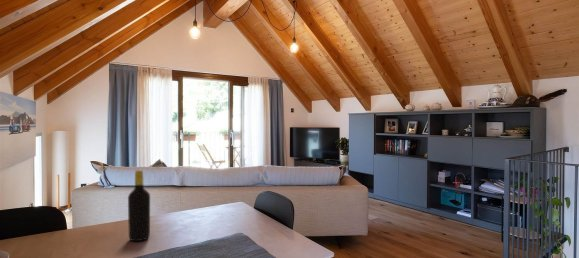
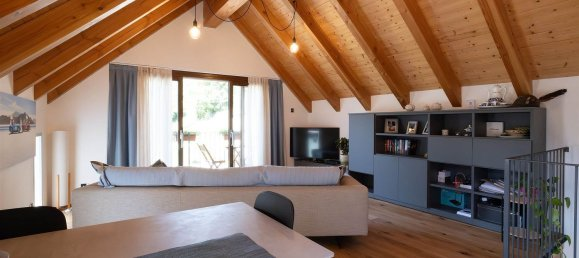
- bottle [127,169,151,242]
